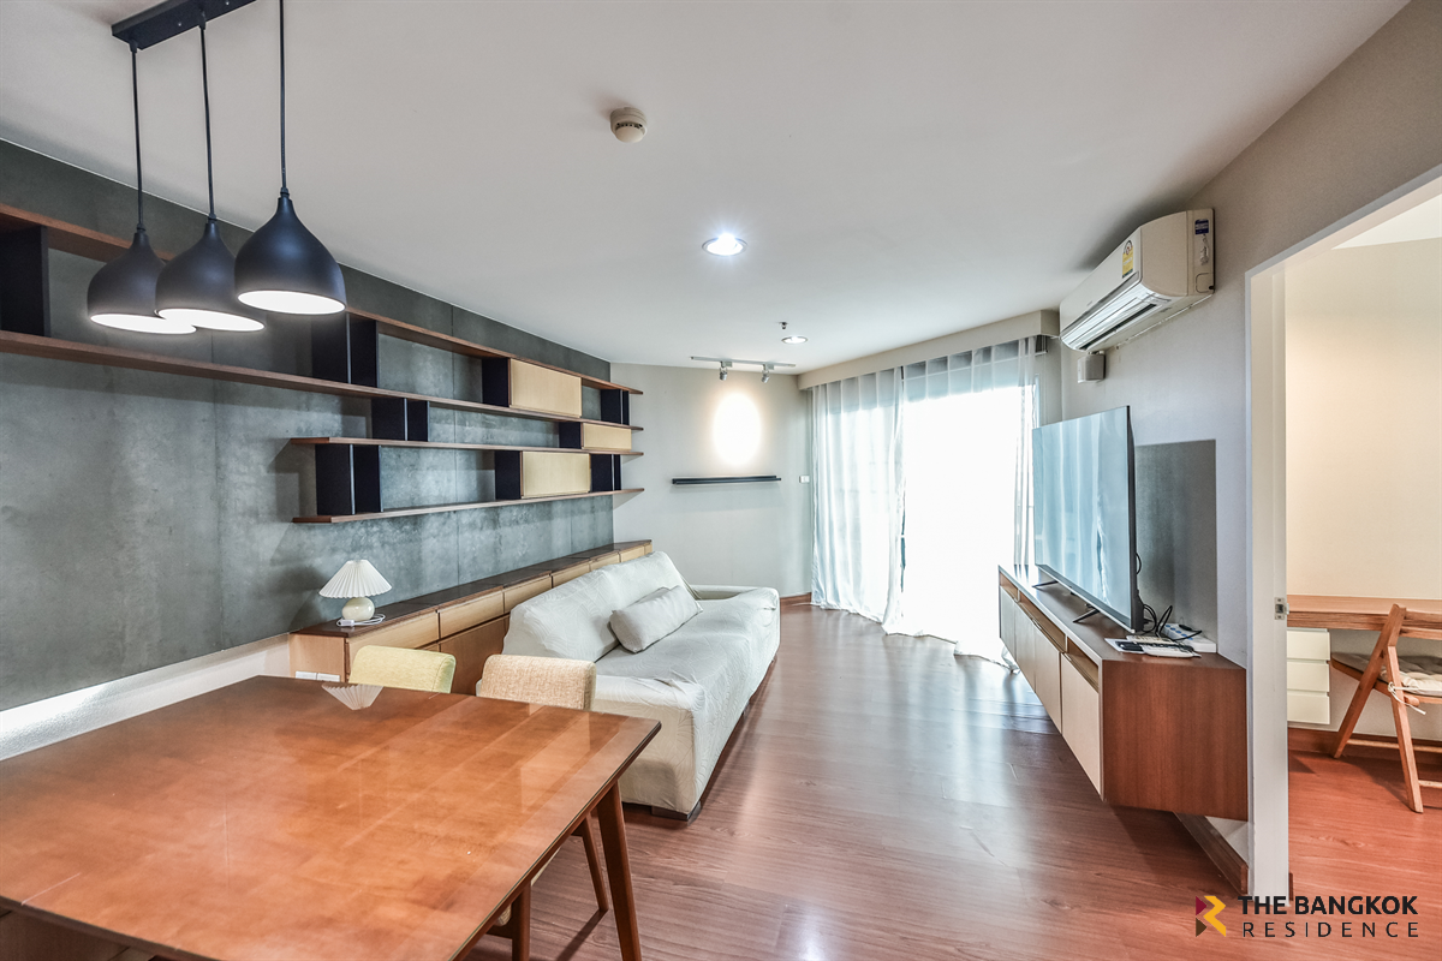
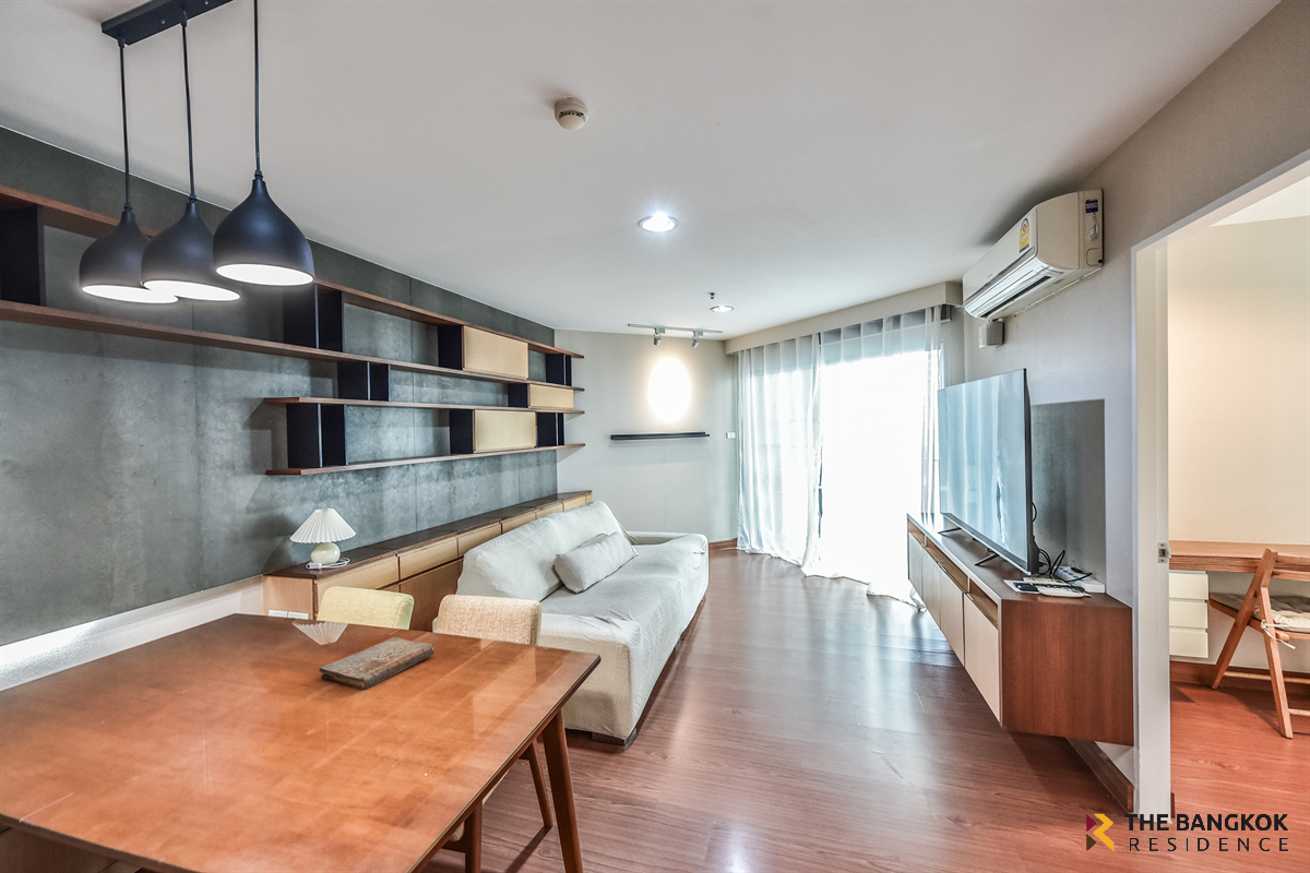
+ book [318,636,436,691]
